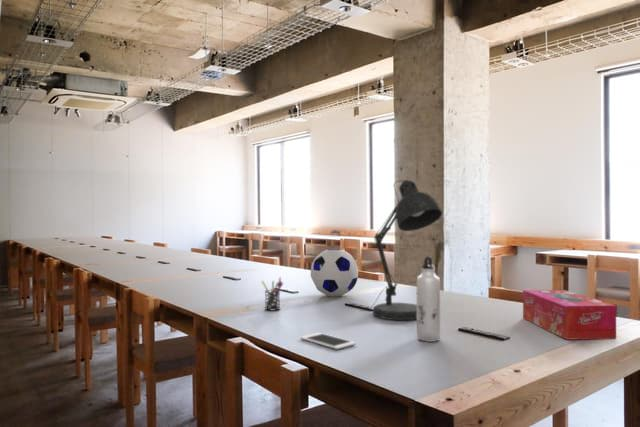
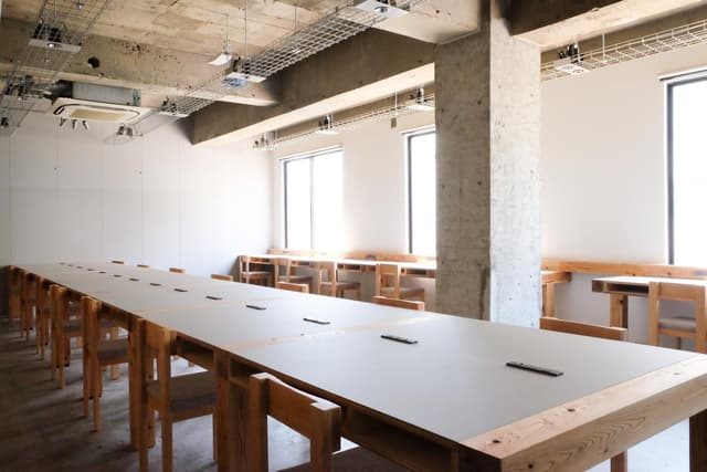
- tissue box [522,289,617,340]
- cell phone [300,332,356,350]
- pen holder [261,276,284,311]
- water bottle [416,255,441,343]
- soccer ball [310,248,359,298]
- desk lamp [359,179,443,321]
